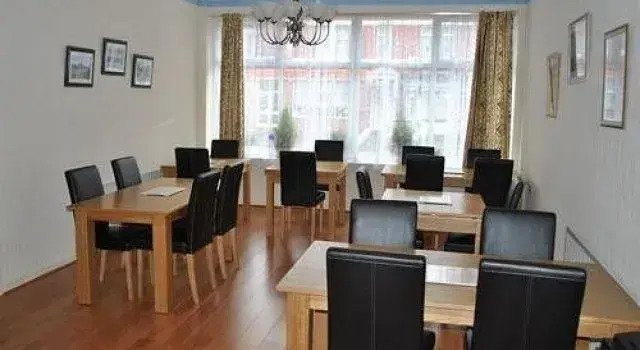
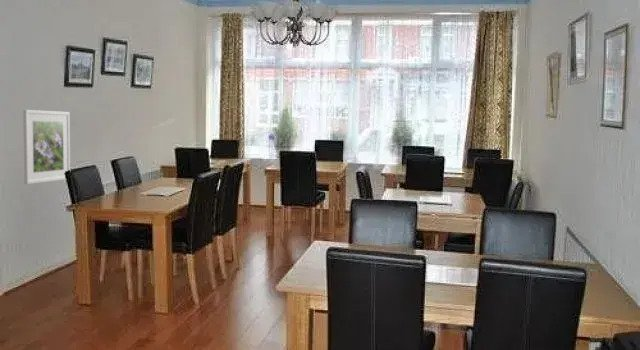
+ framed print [22,109,71,185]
